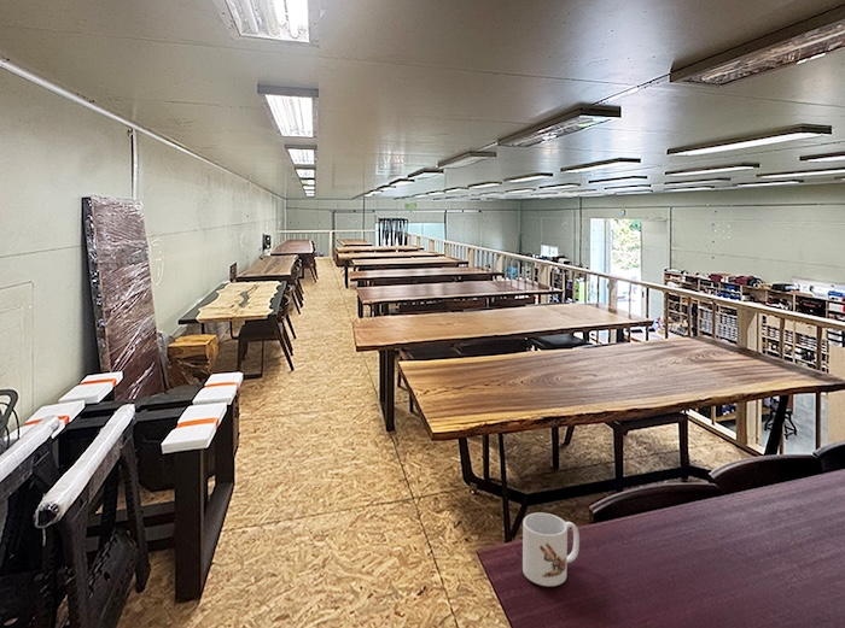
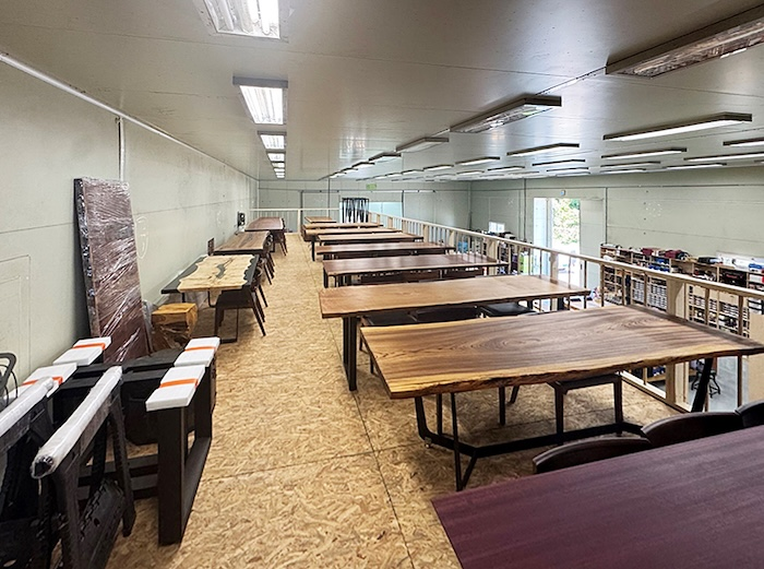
- mug [521,511,581,587]
